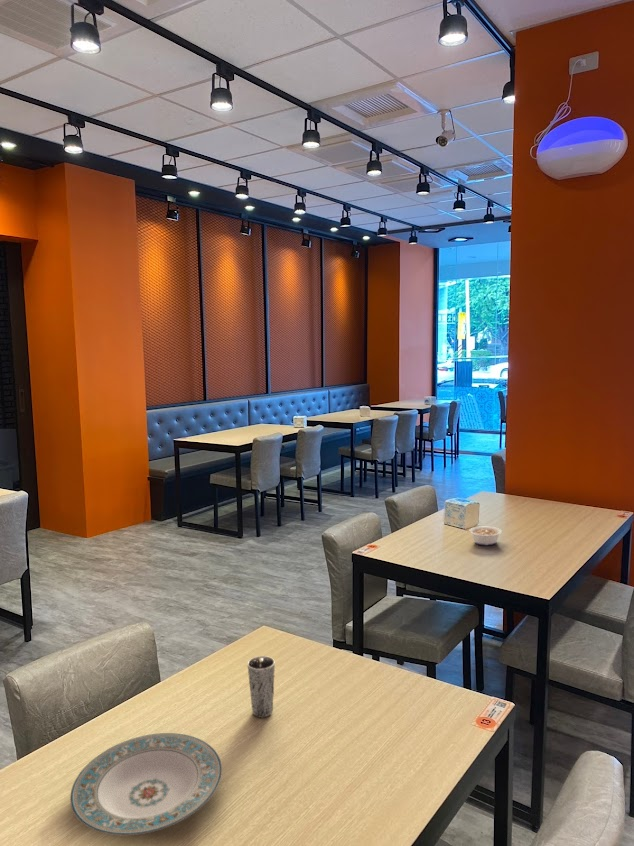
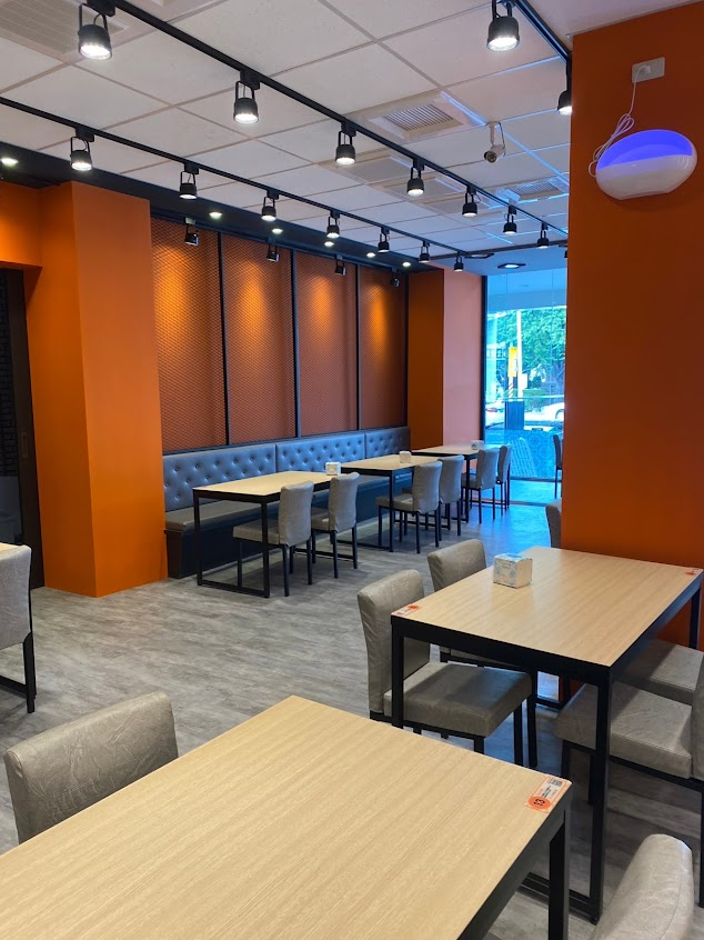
- legume [463,526,503,546]
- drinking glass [247,655,276,718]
- plate [69,732,223,836]
